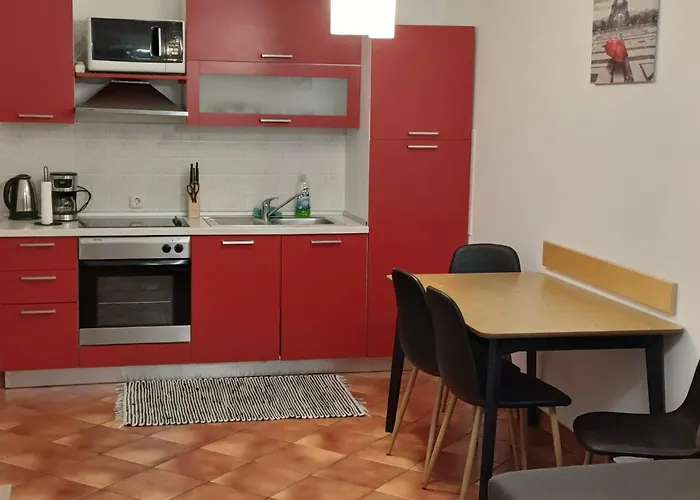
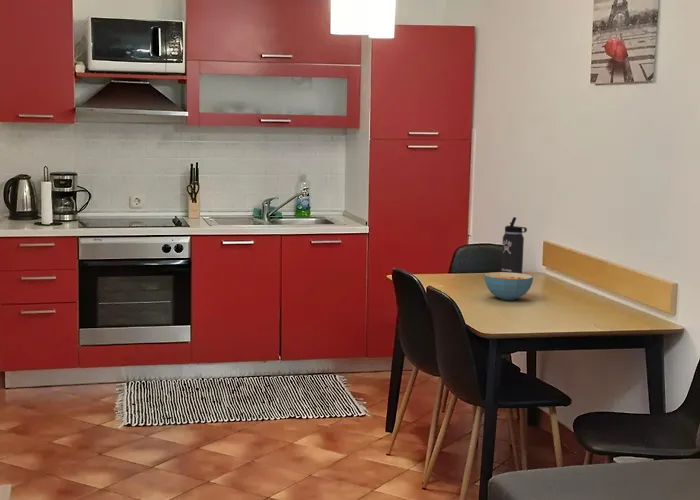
+ thermos bottle [500,216,528,274]
+ cereal bowl [483,271,534,301]
